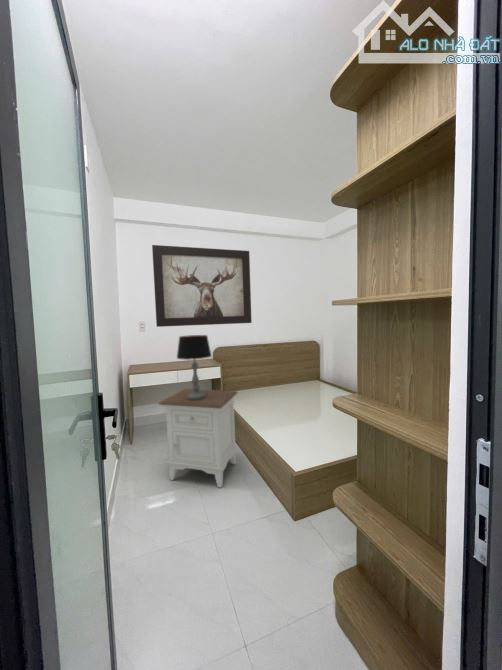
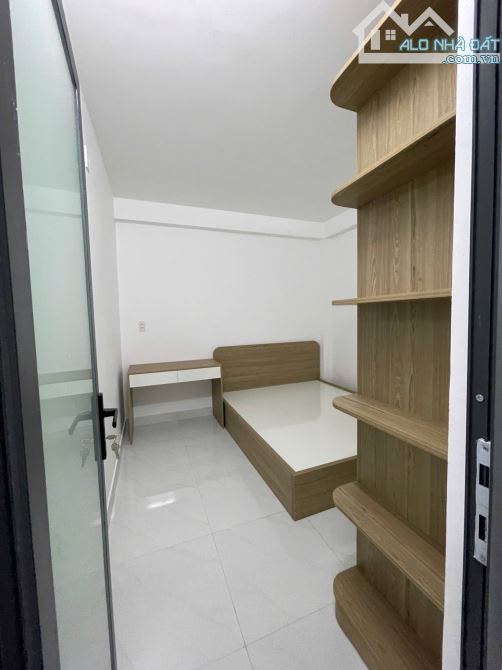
- nightstand [157,388,239,489]
- wall art [151,244,253,328]
- table lamp [176,334,213,400]
